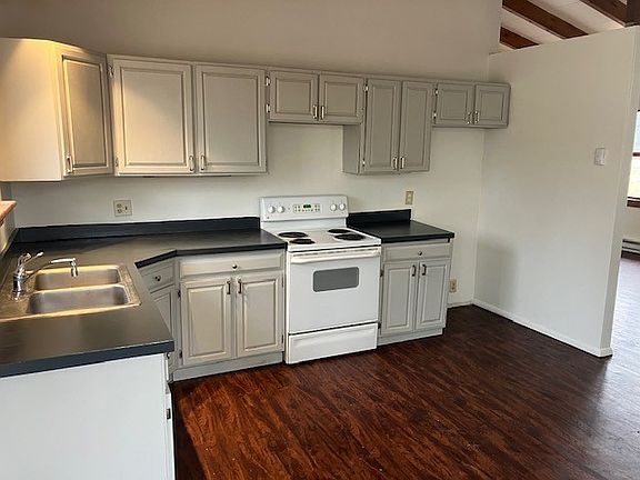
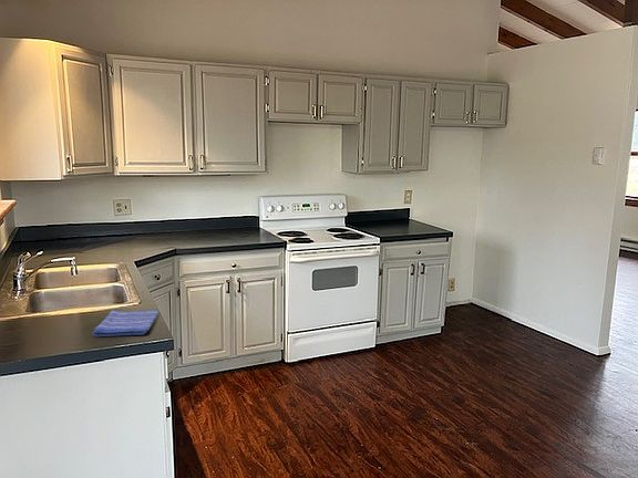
+ dish towel [91,309,161,337]
